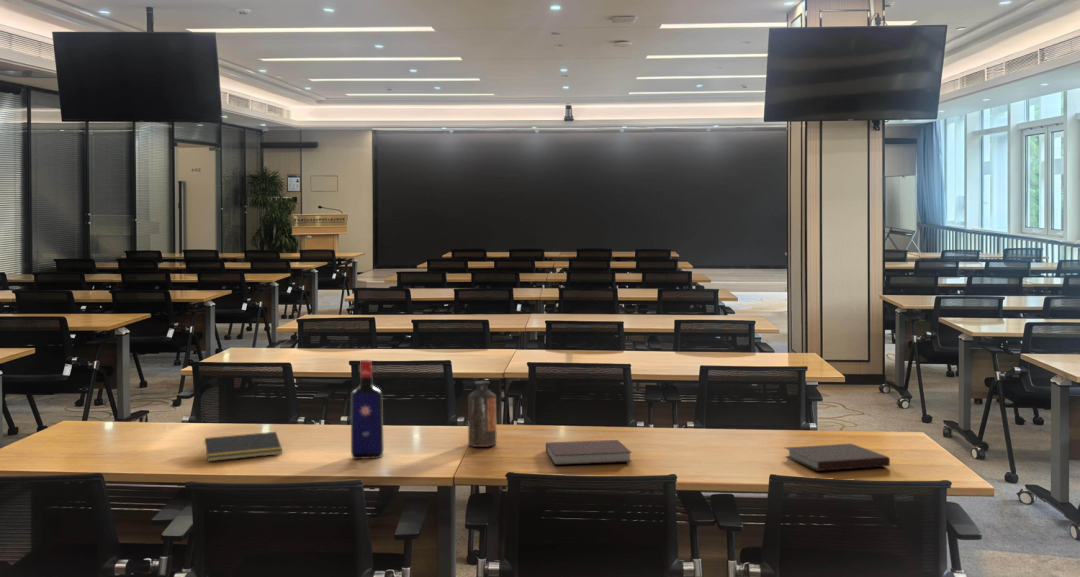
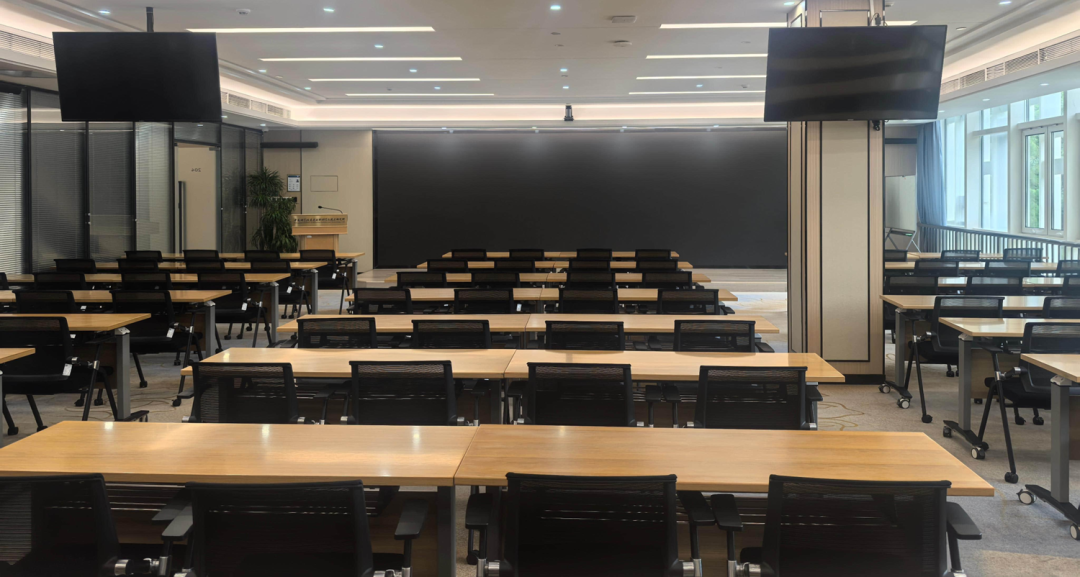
- notebook [545,439,633,466]
- liquor bottle [350,359,385,460]
- bottle [467,380,498,448]
- notebook [784,443,891,472]
- notepad [202,431,283,462]
